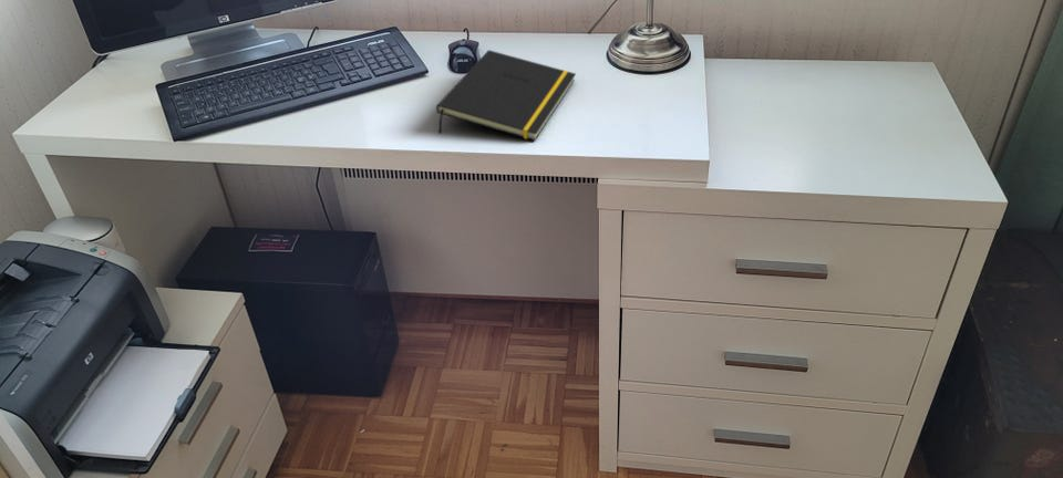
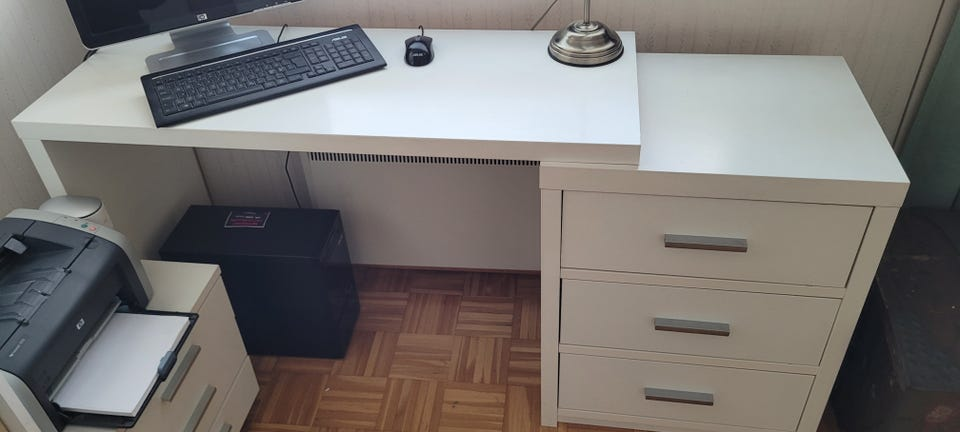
- notepad [435,49,577,142]
